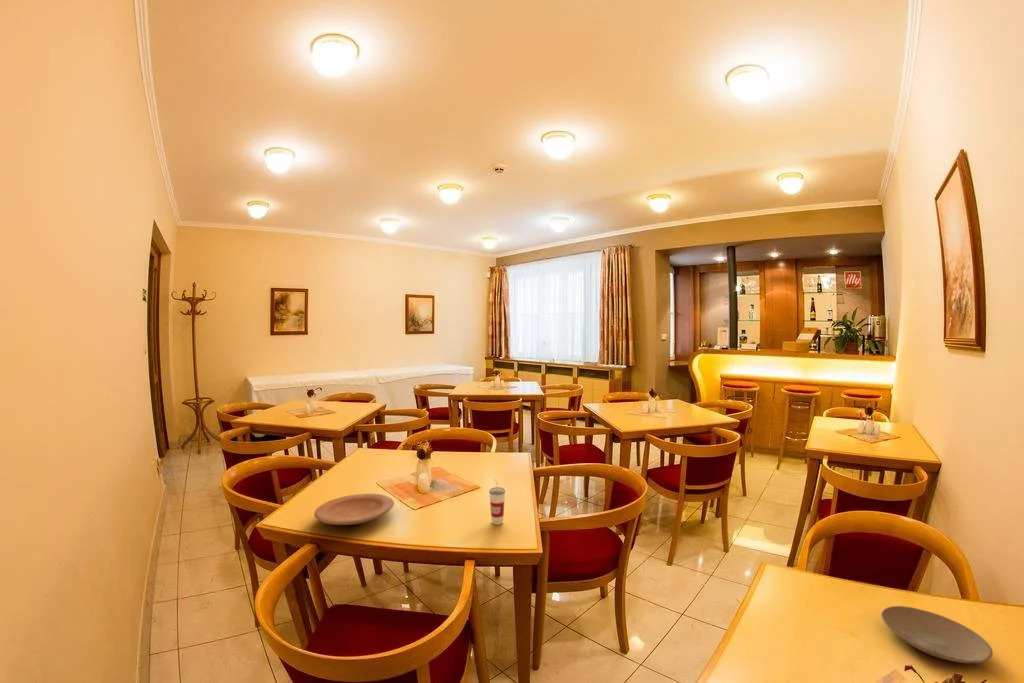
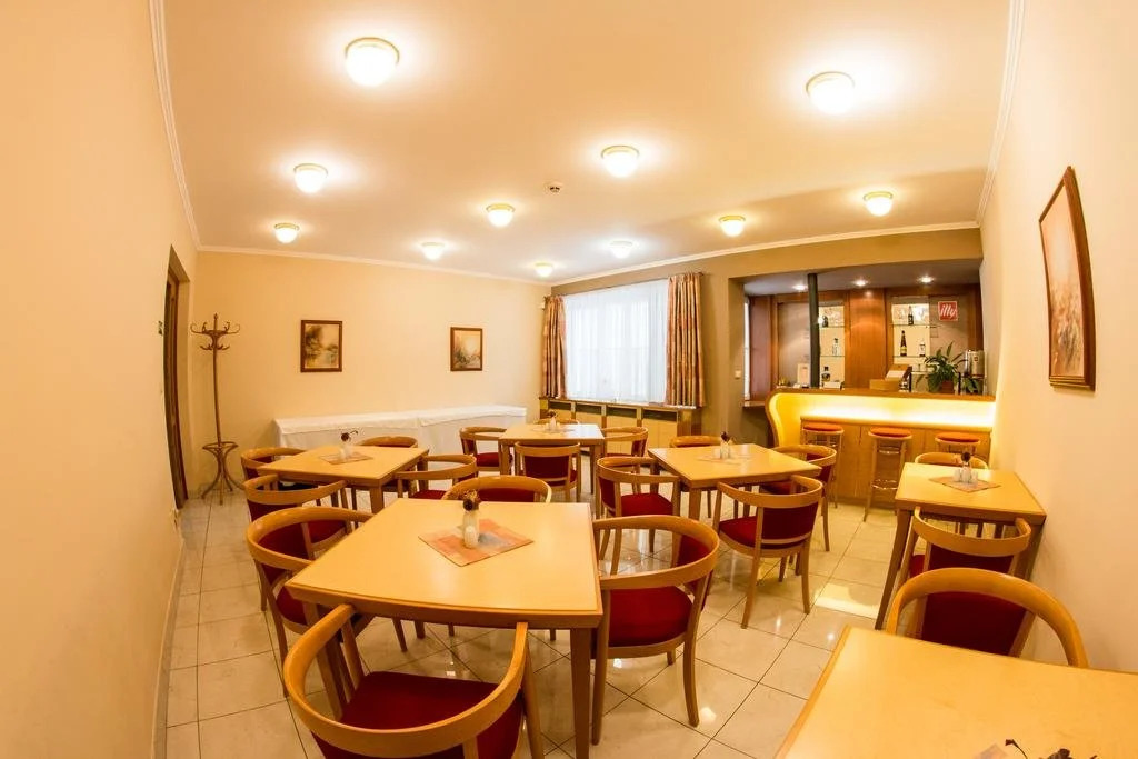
- plate [880,605,994,664]
- cup [488,479,506,526]
- plate [313,493,395,526]
